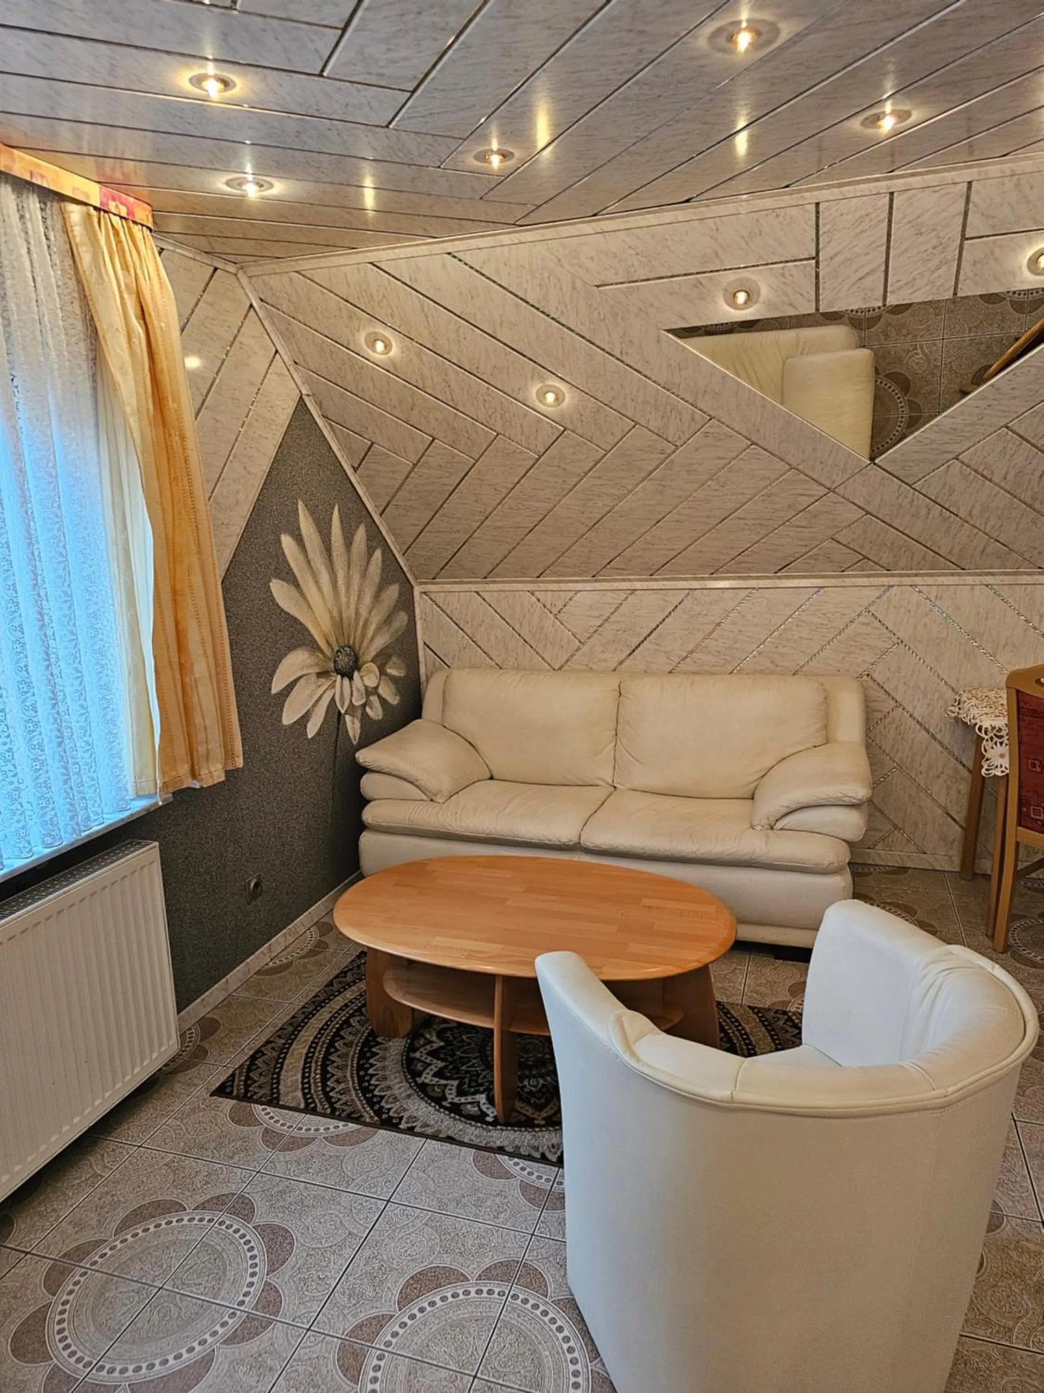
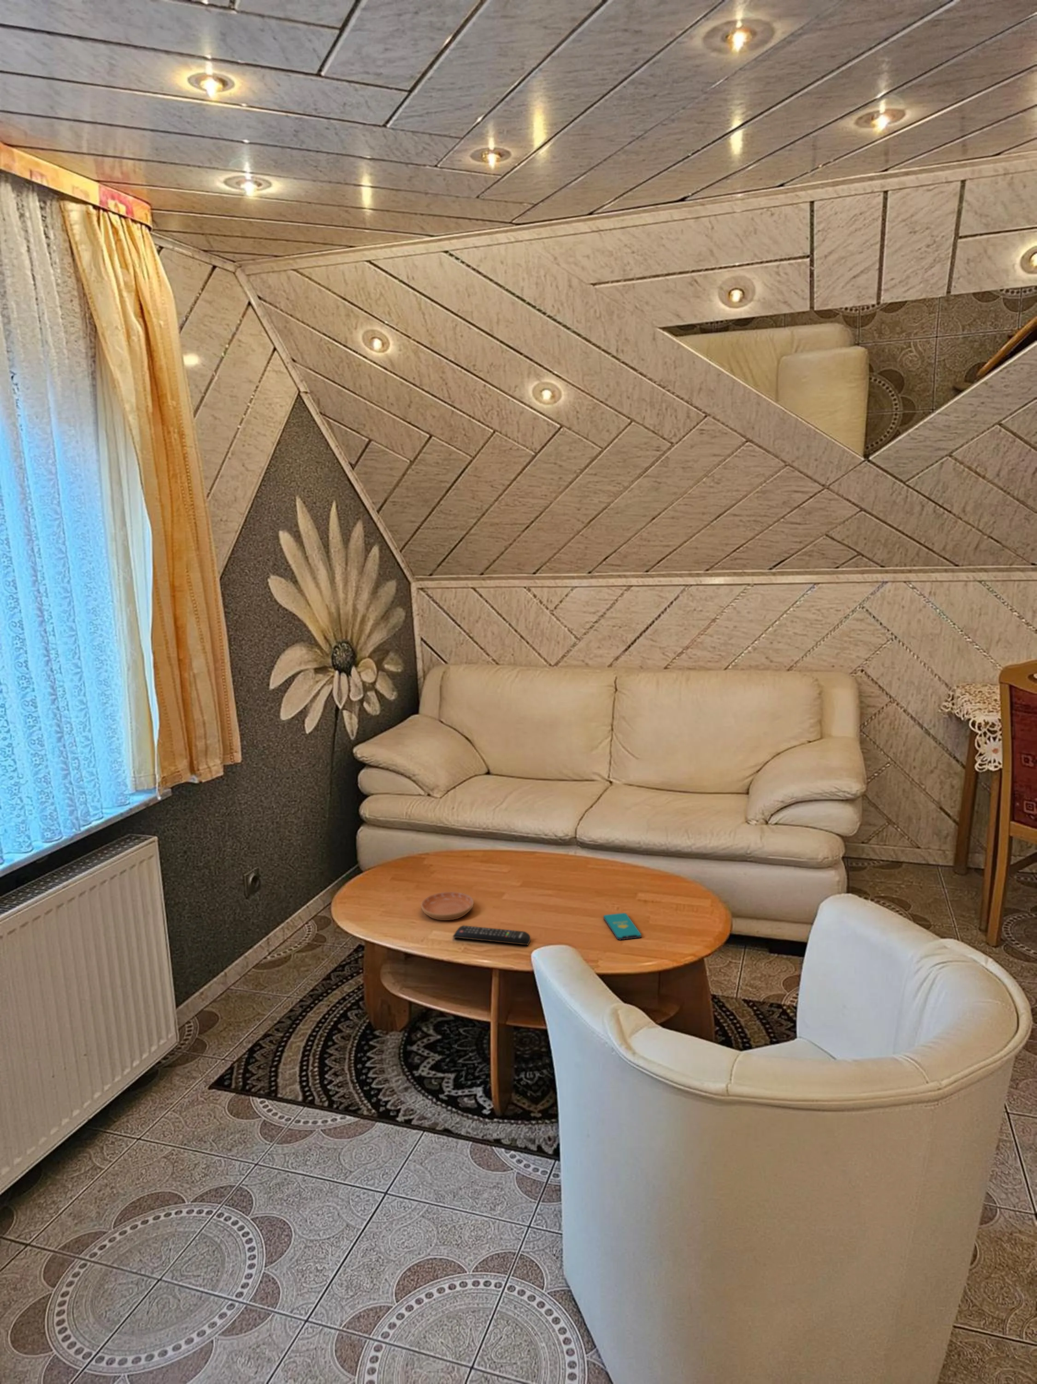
+ remote control [452,925,530,946]
+ saucer [420,891,474,921]
+ smartphone [602,912,642,940]
